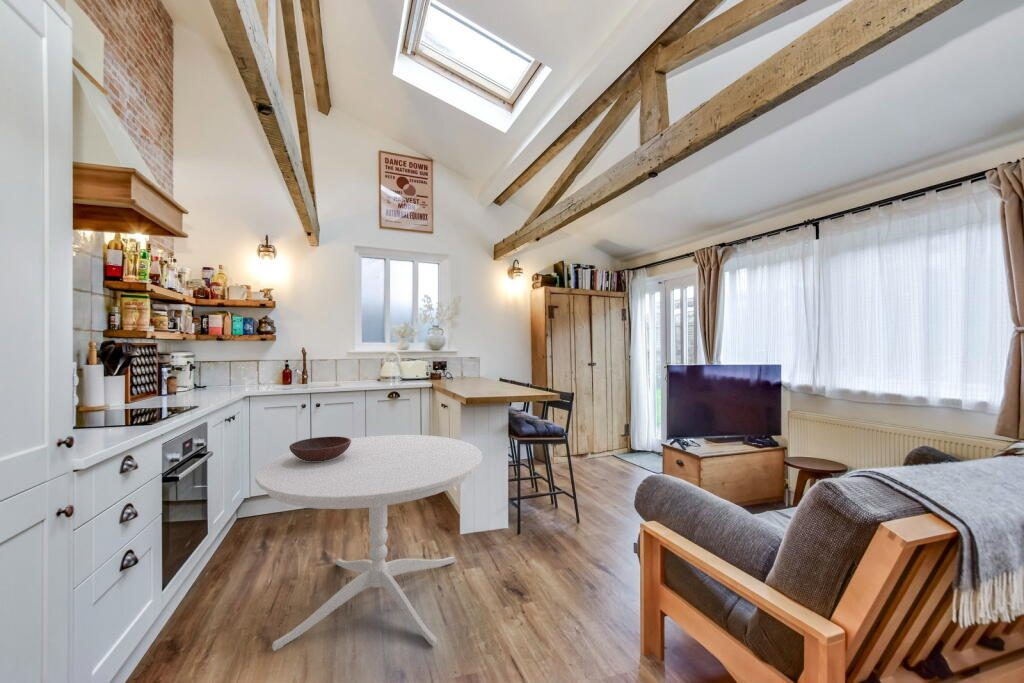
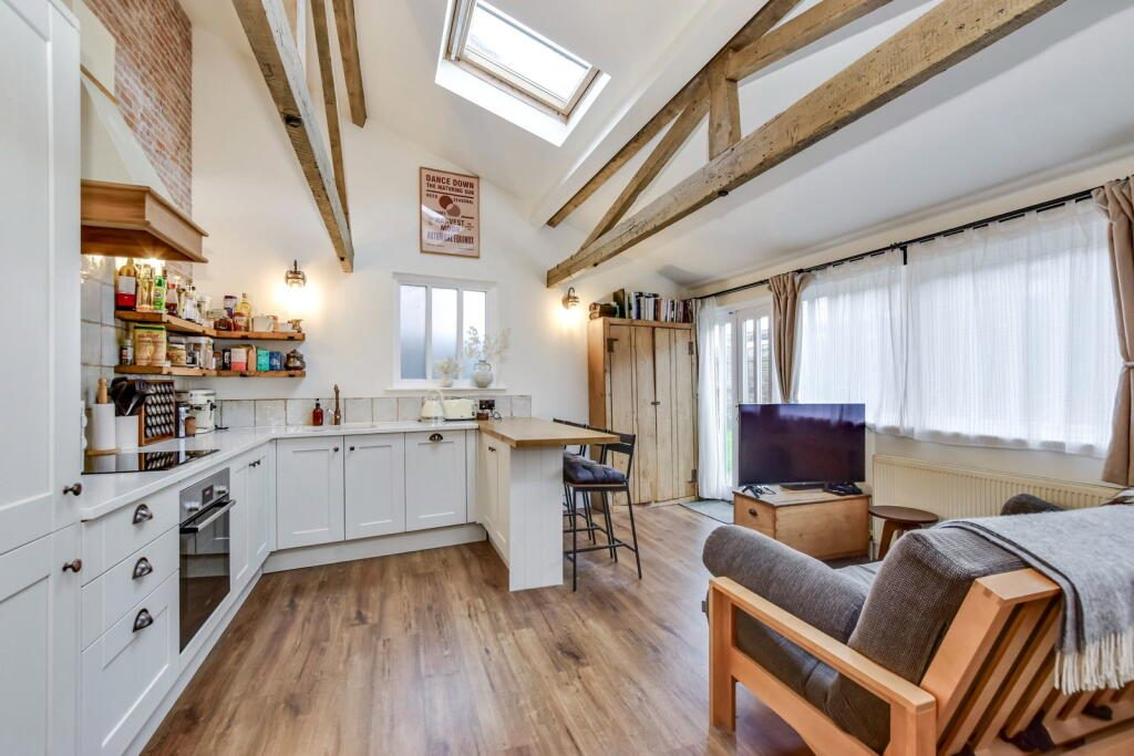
- dining table [254,434,483,652]
- wooden bowl [288,436,351,461]
